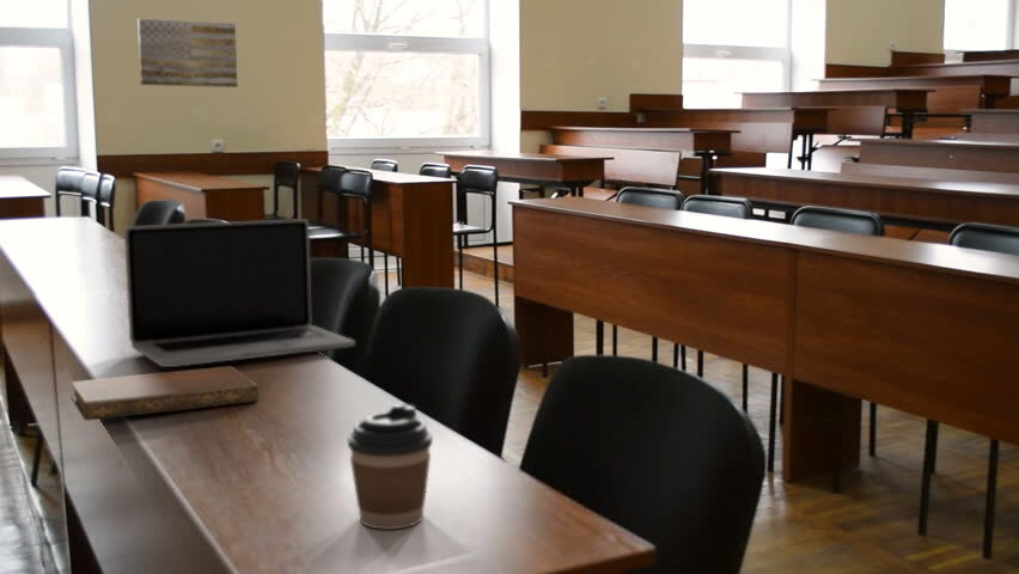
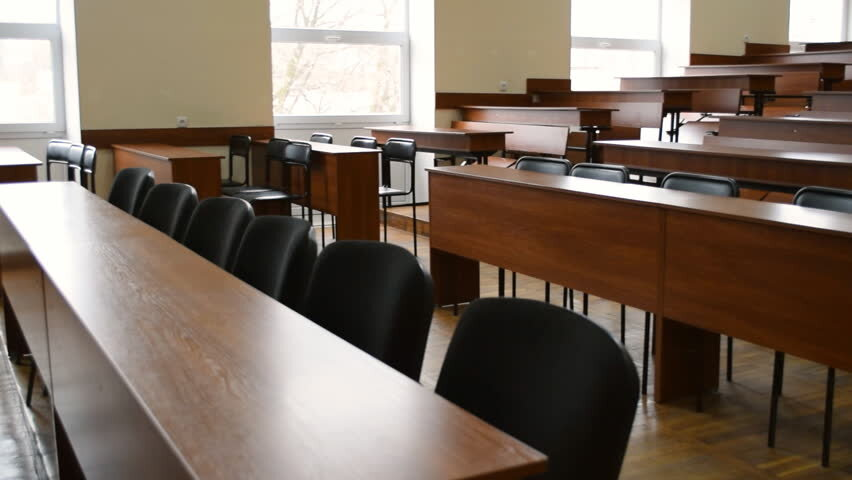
- notebook [69,365,261,422]
- coffee cup [346,403,434,531]
- wall art [136,18,239,88]
- laptop [123,218,356,368]
